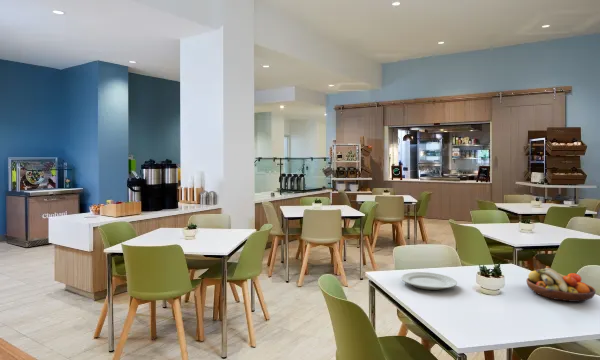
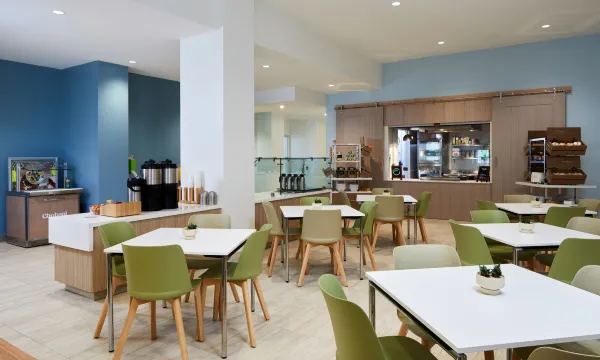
- chinaware [400,271,458,291]
- fruit bowl [526,267,597,303]
